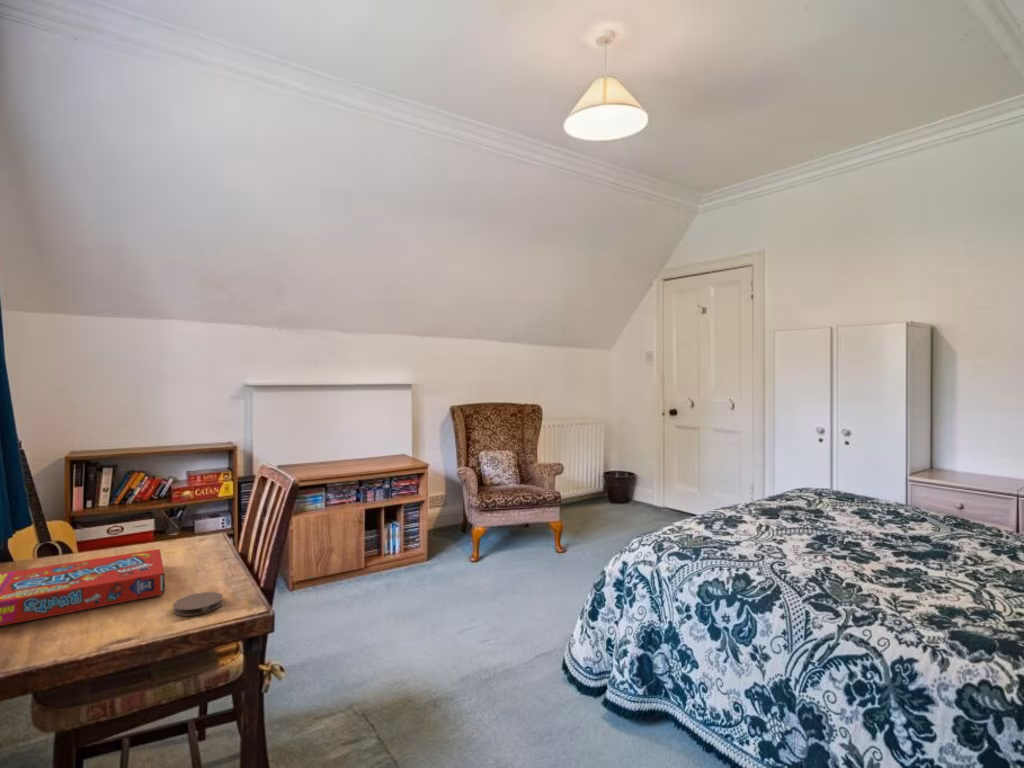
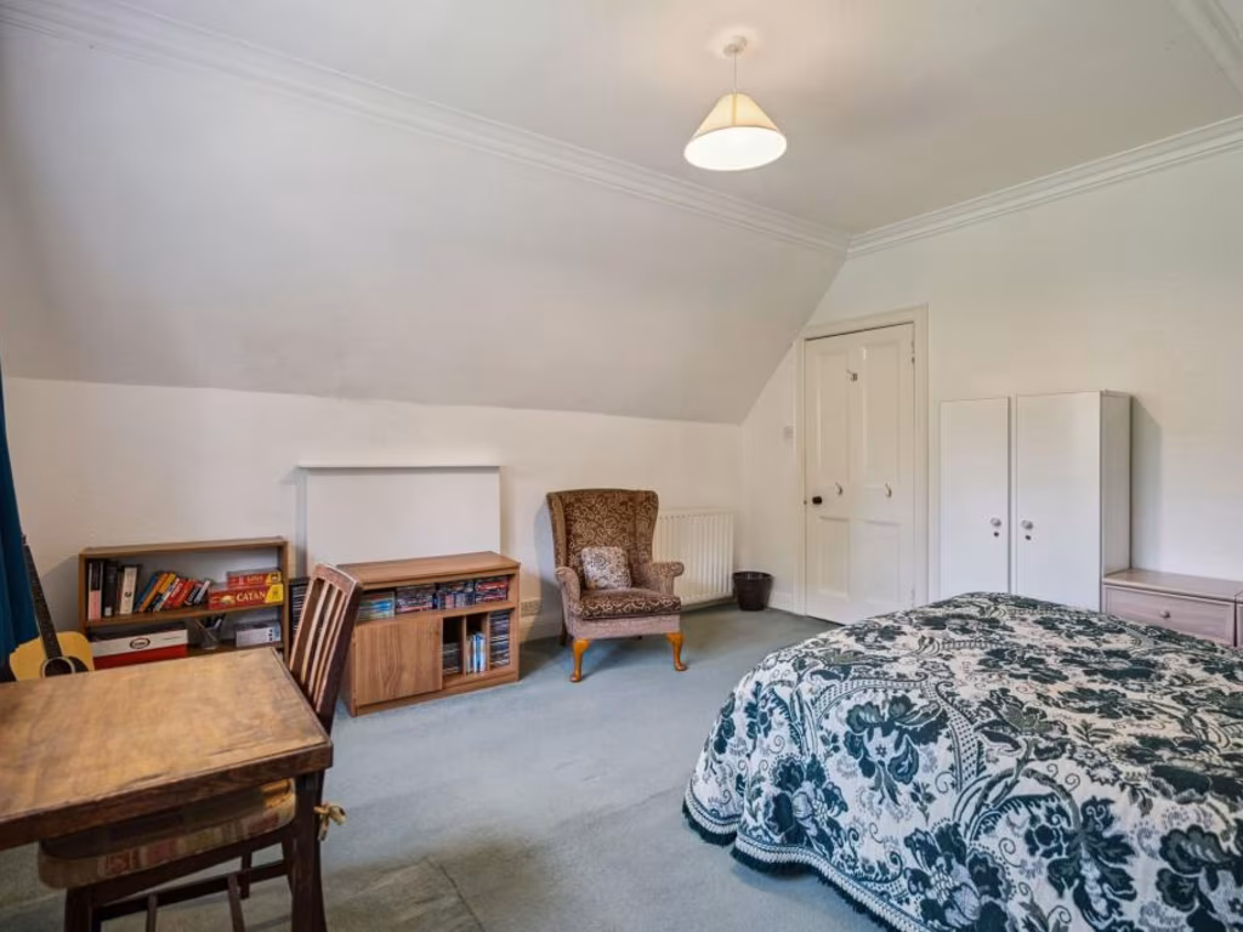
- snack box [0,548,166,627]
- coaster [172,591,224,617]
